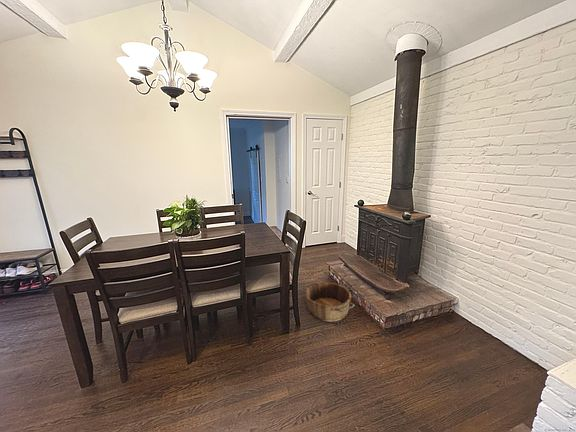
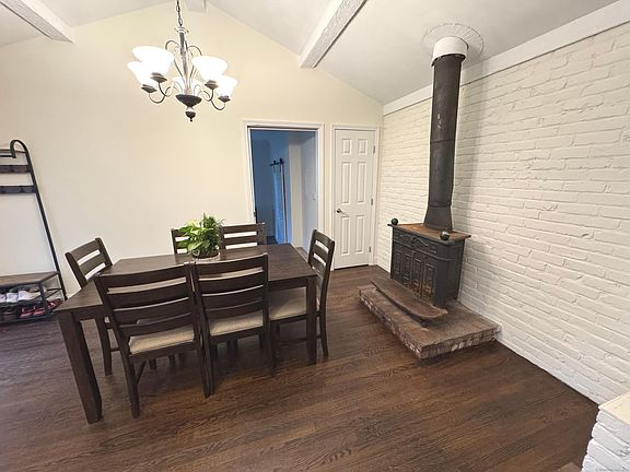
- wooden bucket [304,281,356,323]
